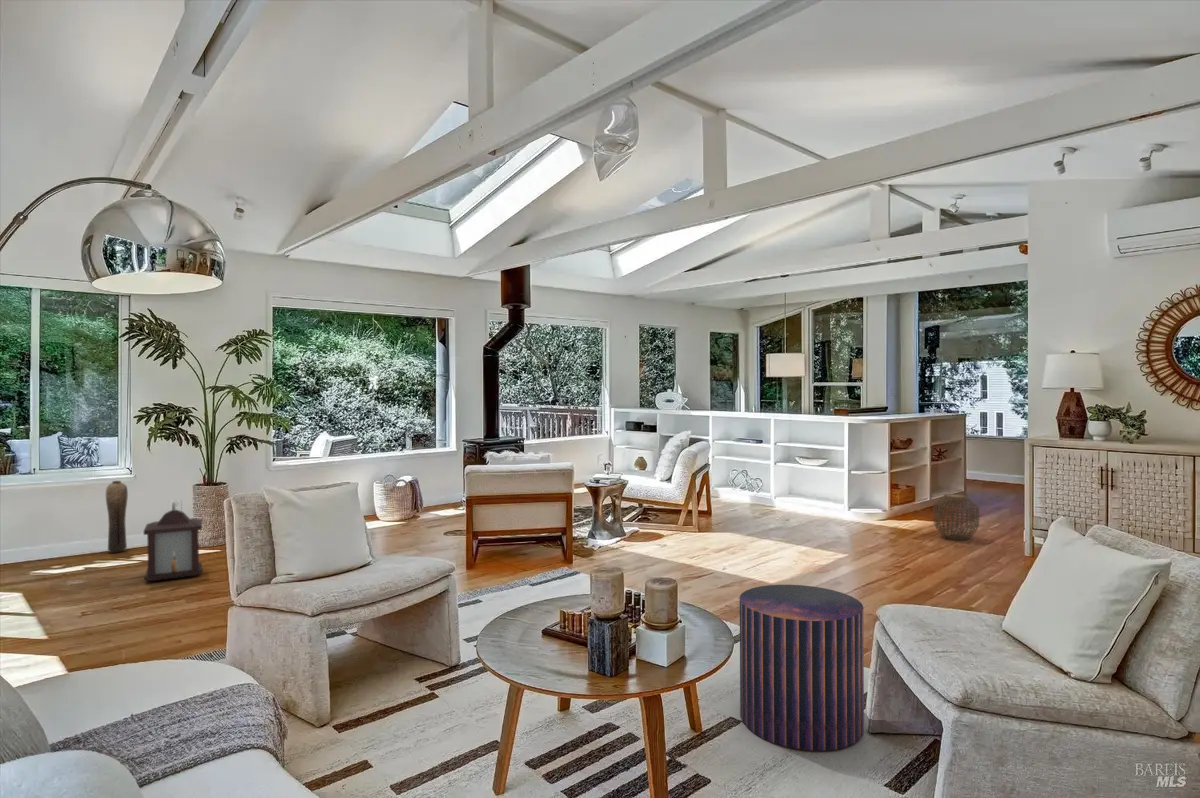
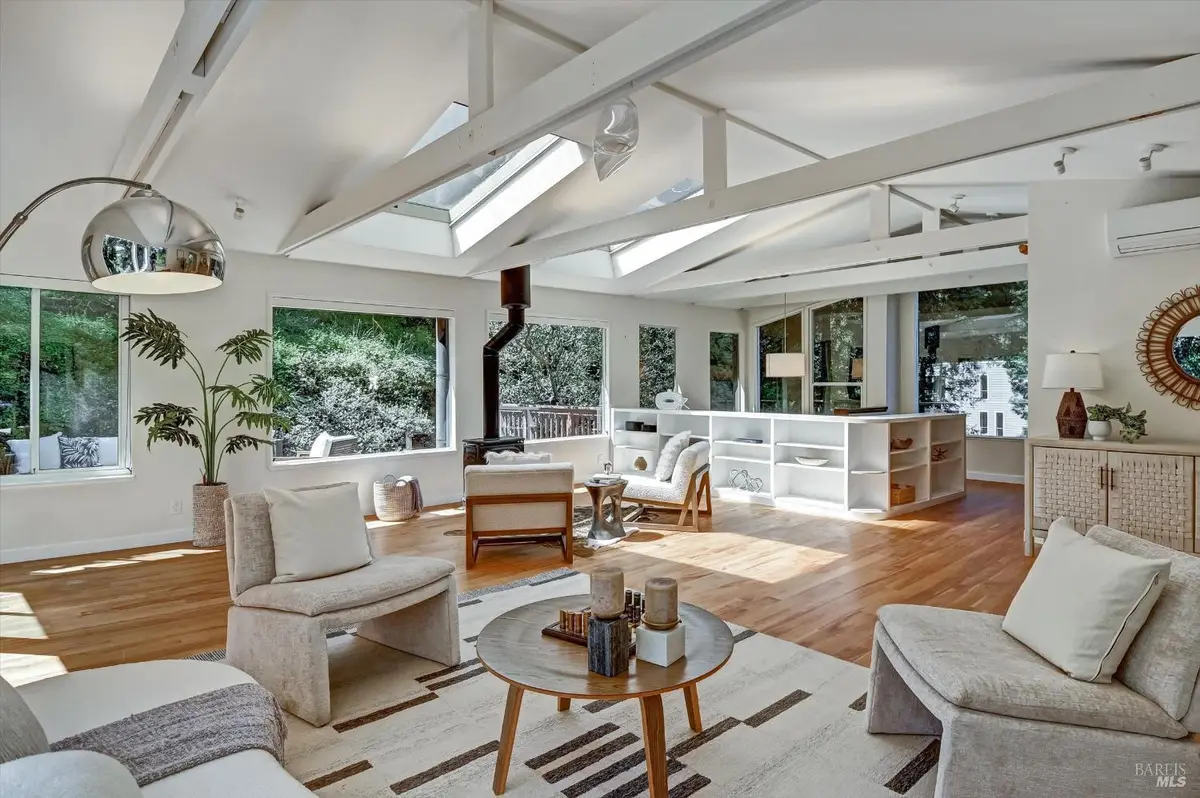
- pouf [739,584,865,752]
- vase [105,480,129,554]
- woven basket [932,493,980,541]
- lantern [143,501,203,582]
